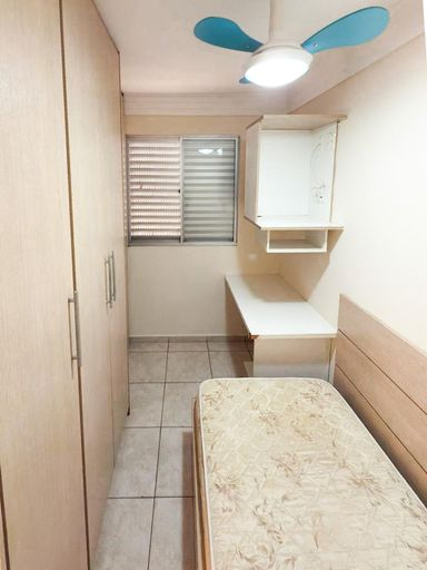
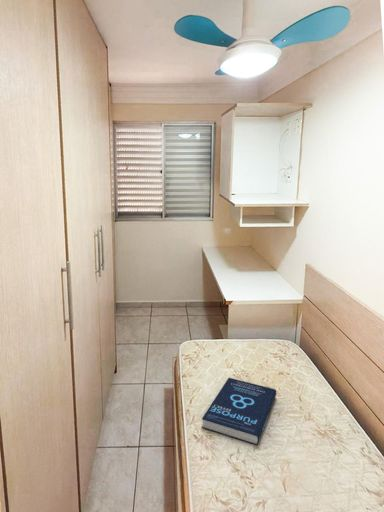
+ book [201,377,277,446]
